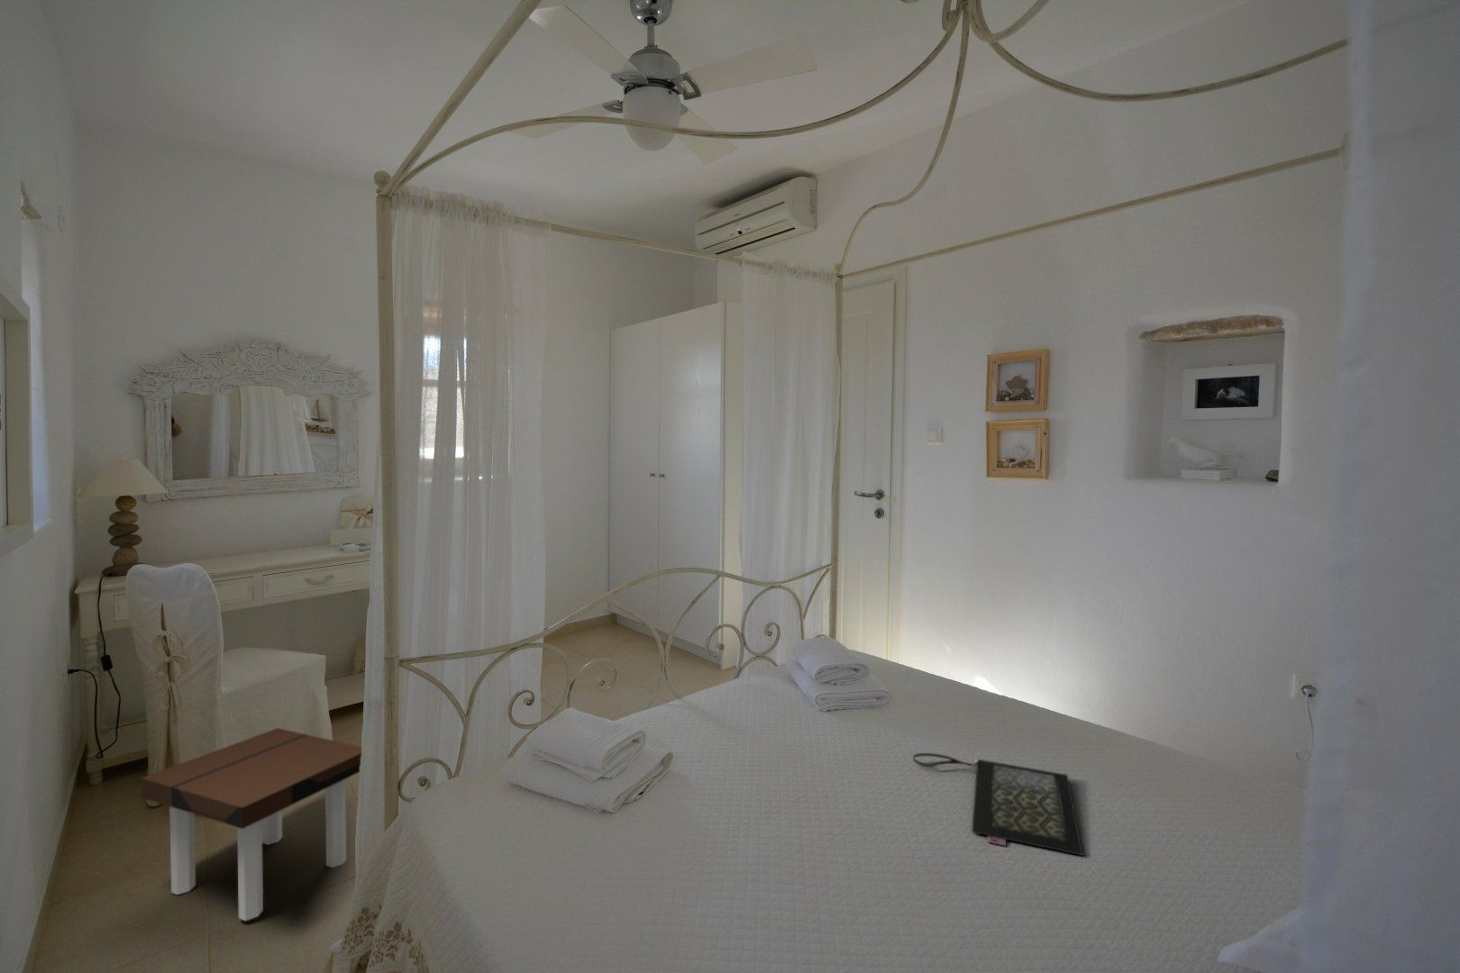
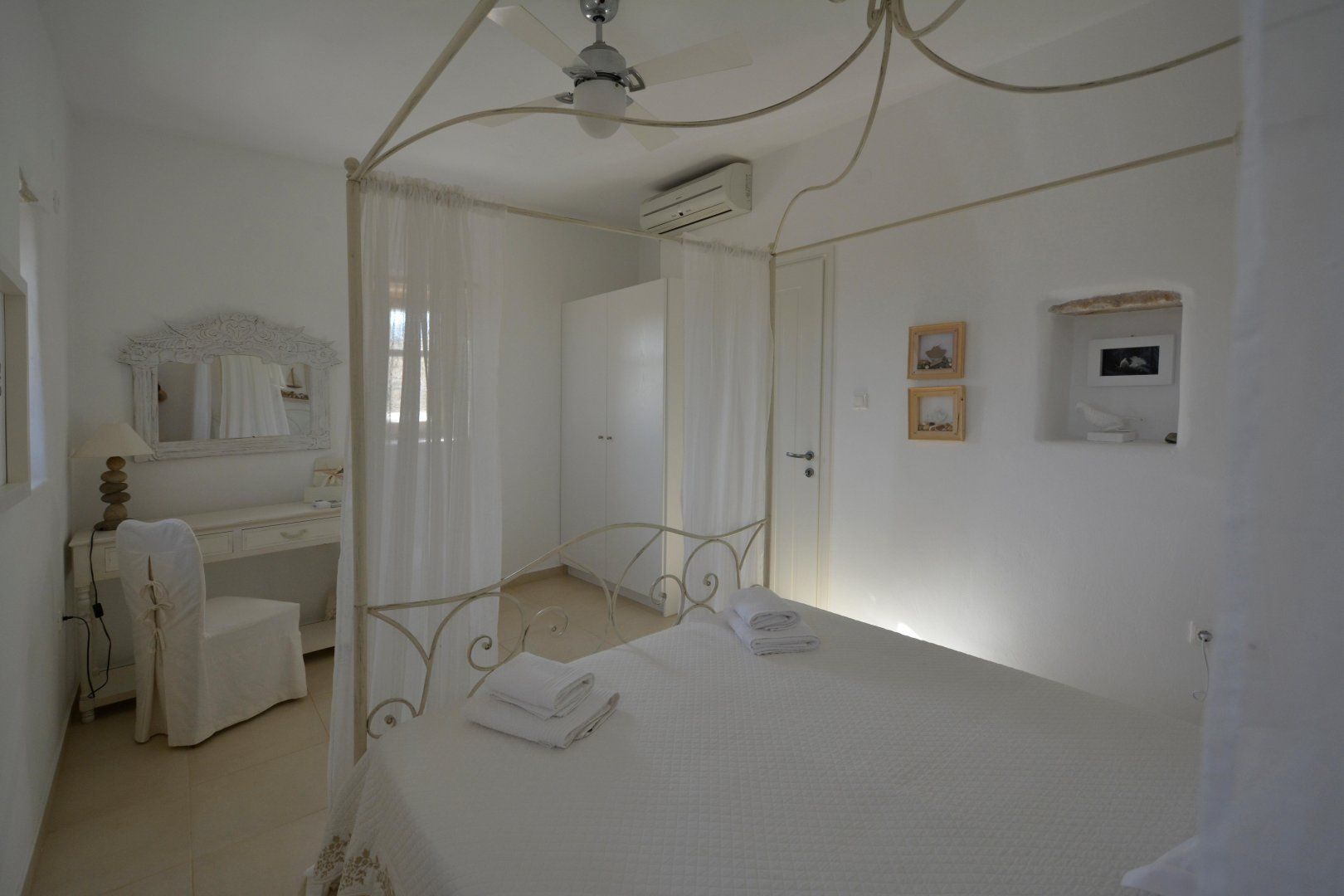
- clutch bag [912,753,1084,857]
- side table [140,728,363,922]
